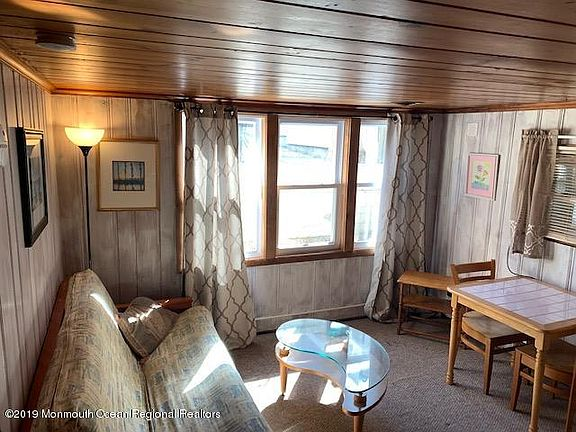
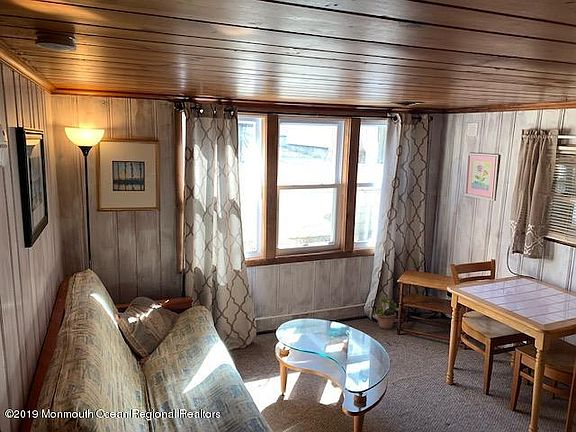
+ potted plant [373,293,400,330]
